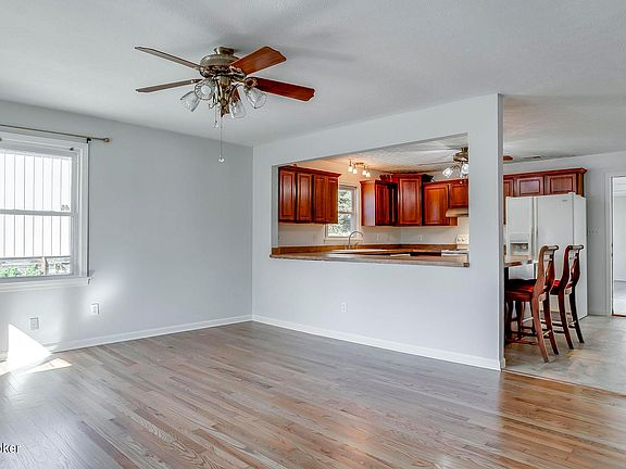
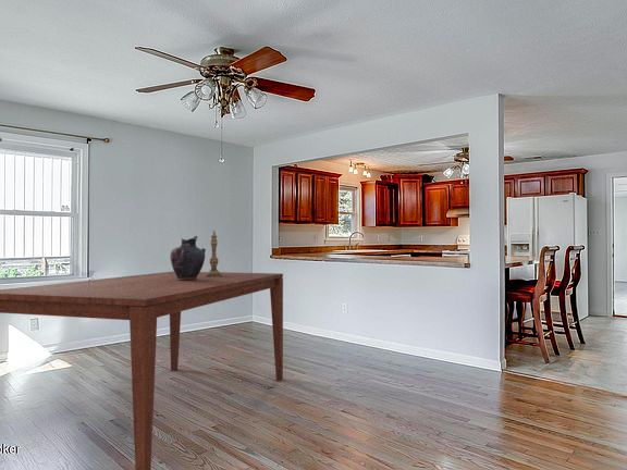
+ candlestick [204,230,223,276]
+ vase [169,235,207,280]
+ dining table [0,270,284,470]
